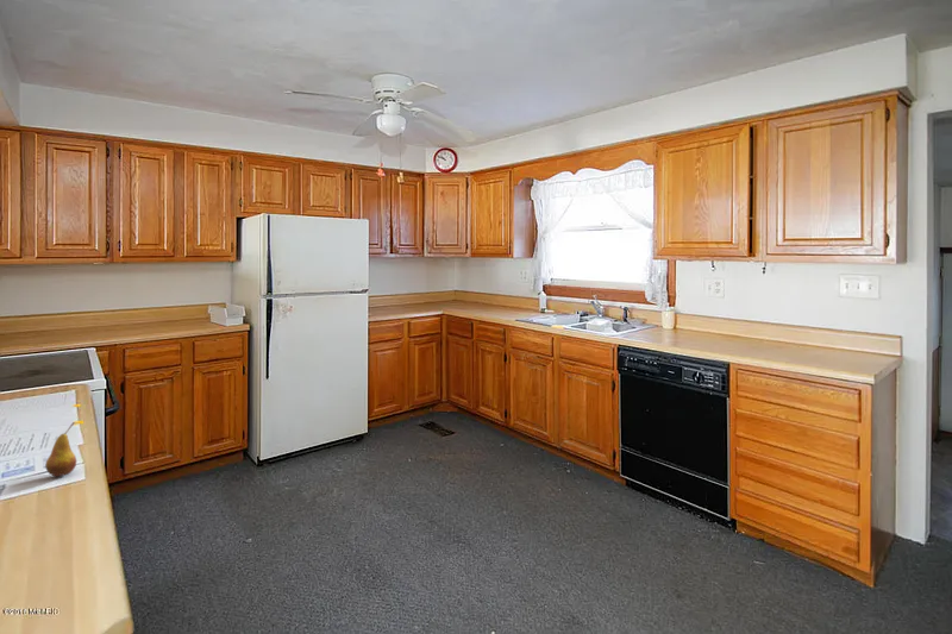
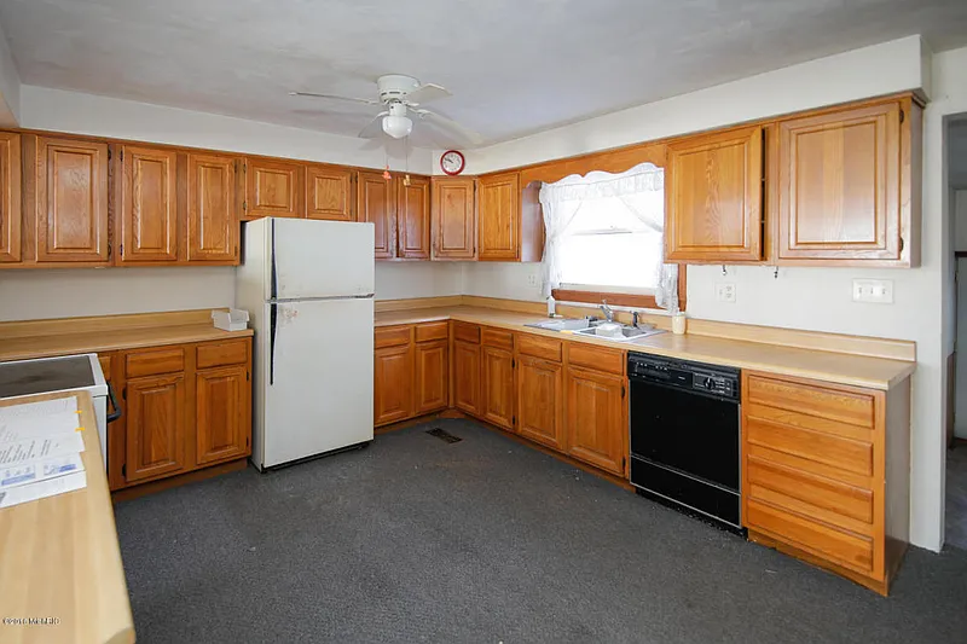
- fruit [44,421,77,477]
